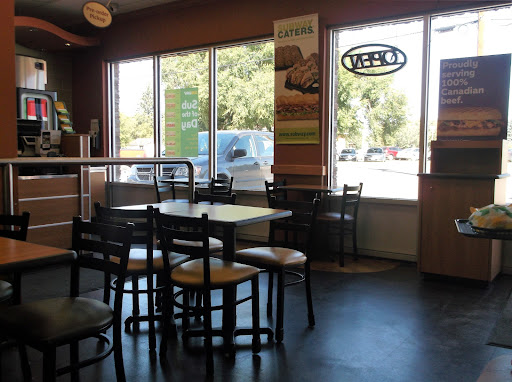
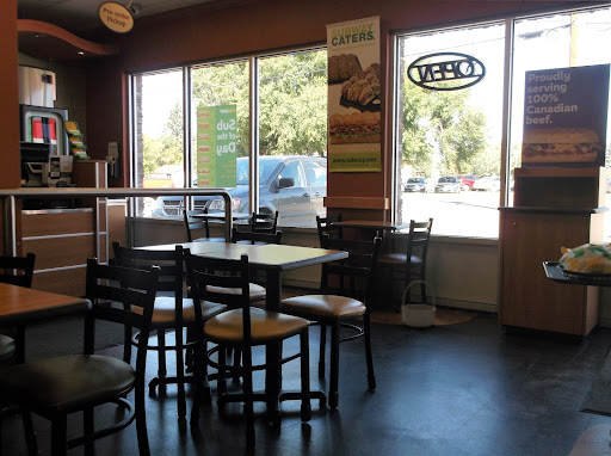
+ basket [400,279,437,328]
